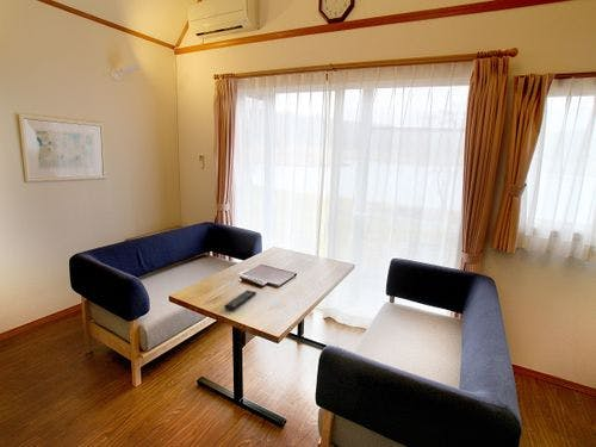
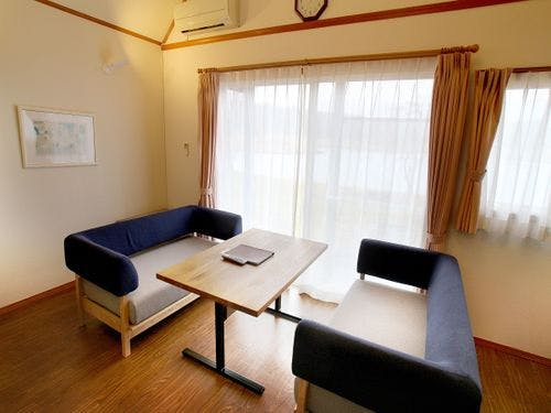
- remote control [223,290,257,312]
